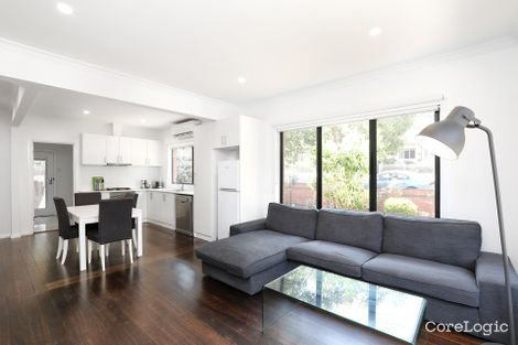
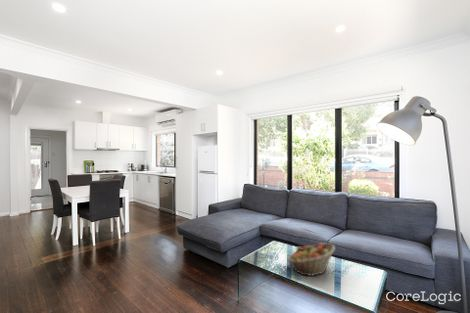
+ fruit basket [286,242,336,277]
